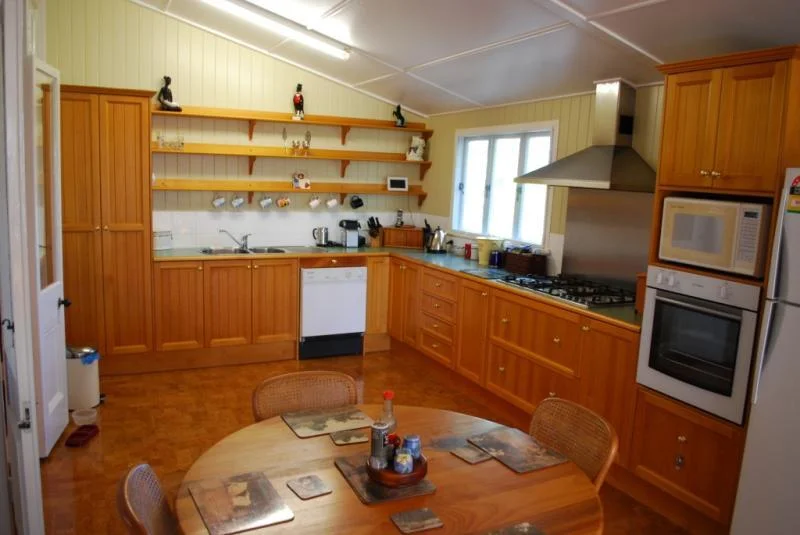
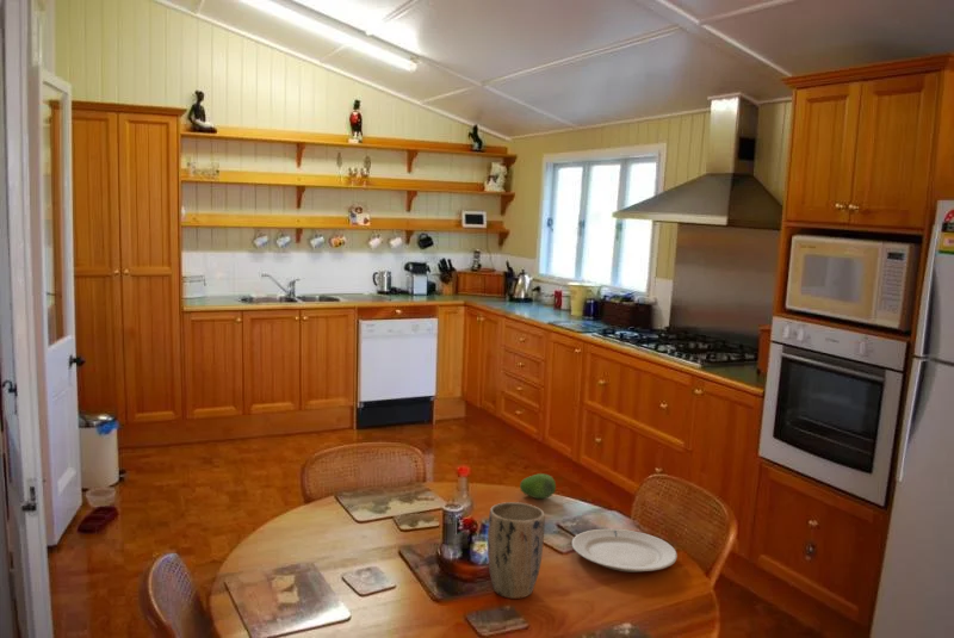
+ plant pot [487,501,546,600]
+ fruit [519,472,557,500]
+ chinaware [570,528,679,574]
